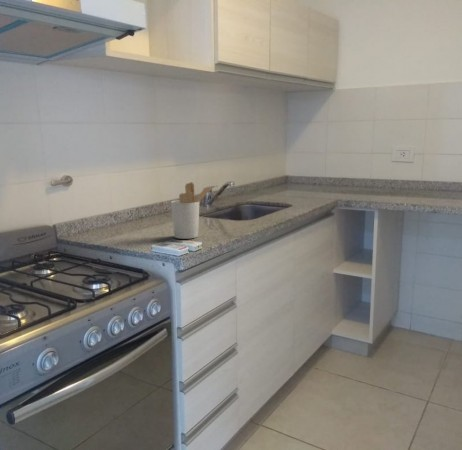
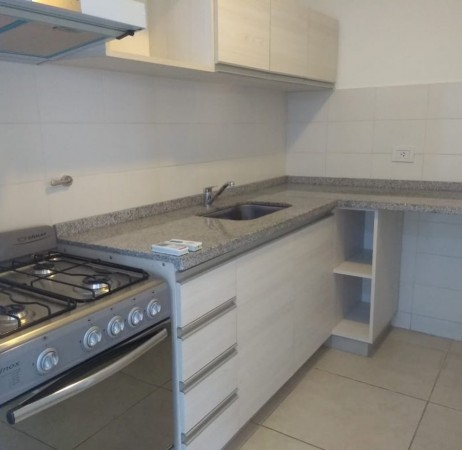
- utensil holder [170,181,216,240]
